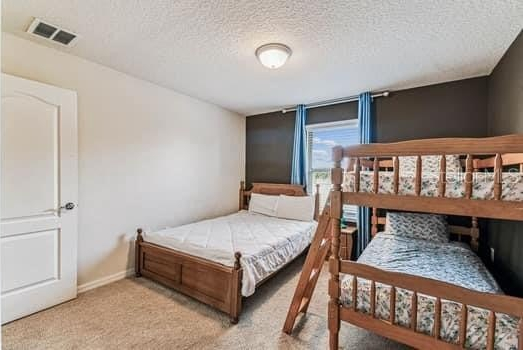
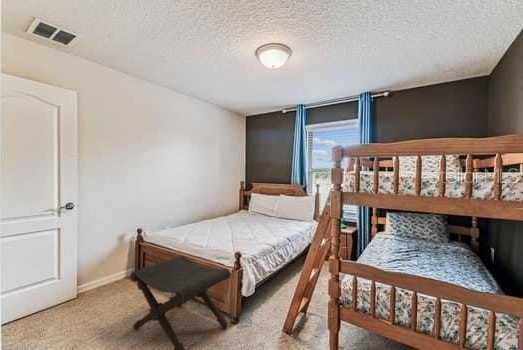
+ footstool [130,255,232,350]
